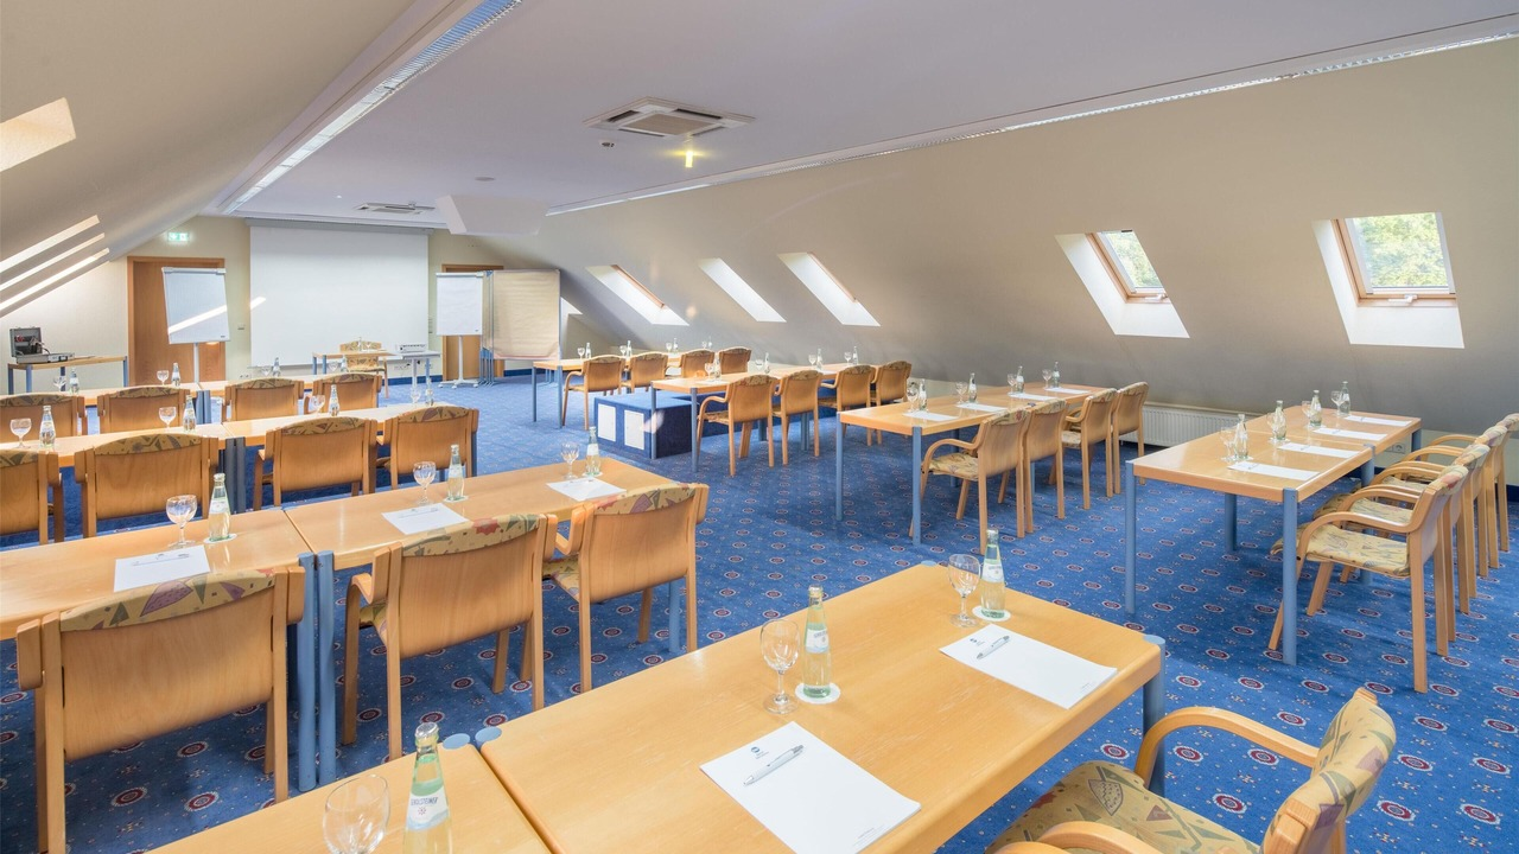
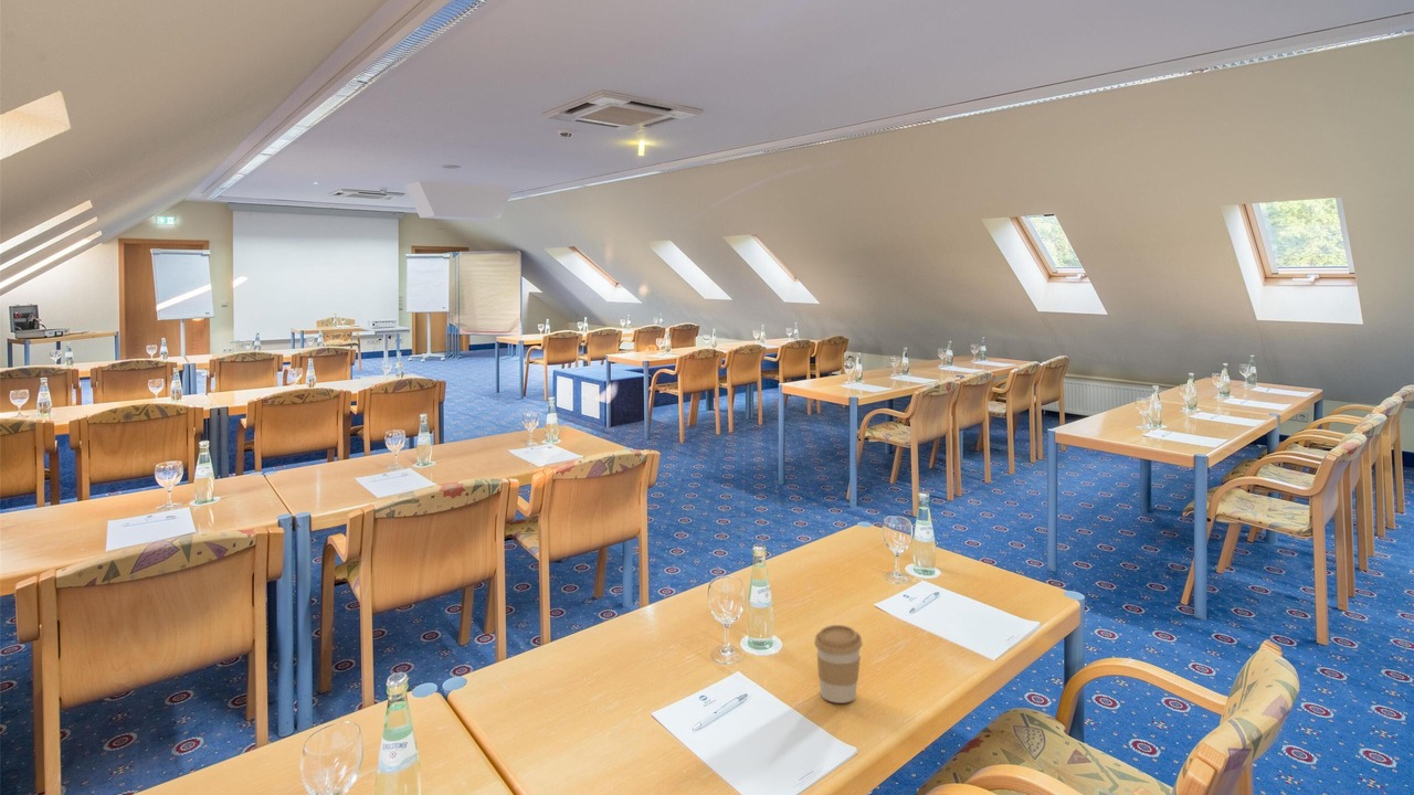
+ coffee cup [813,624,864,704]
